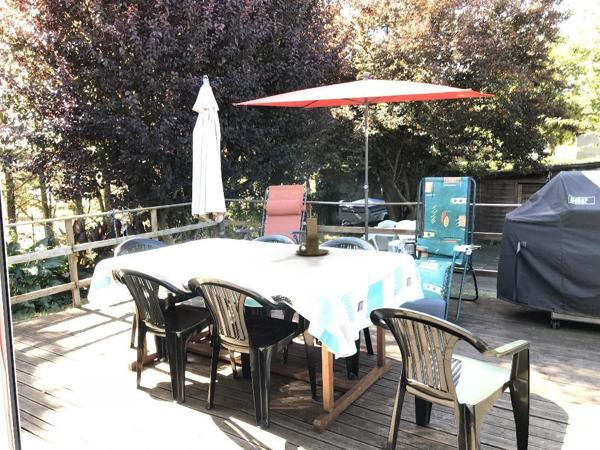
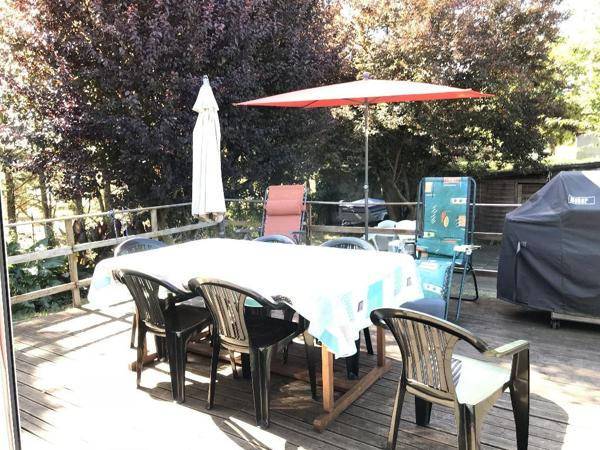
- candle holder [295,217,330,257]
